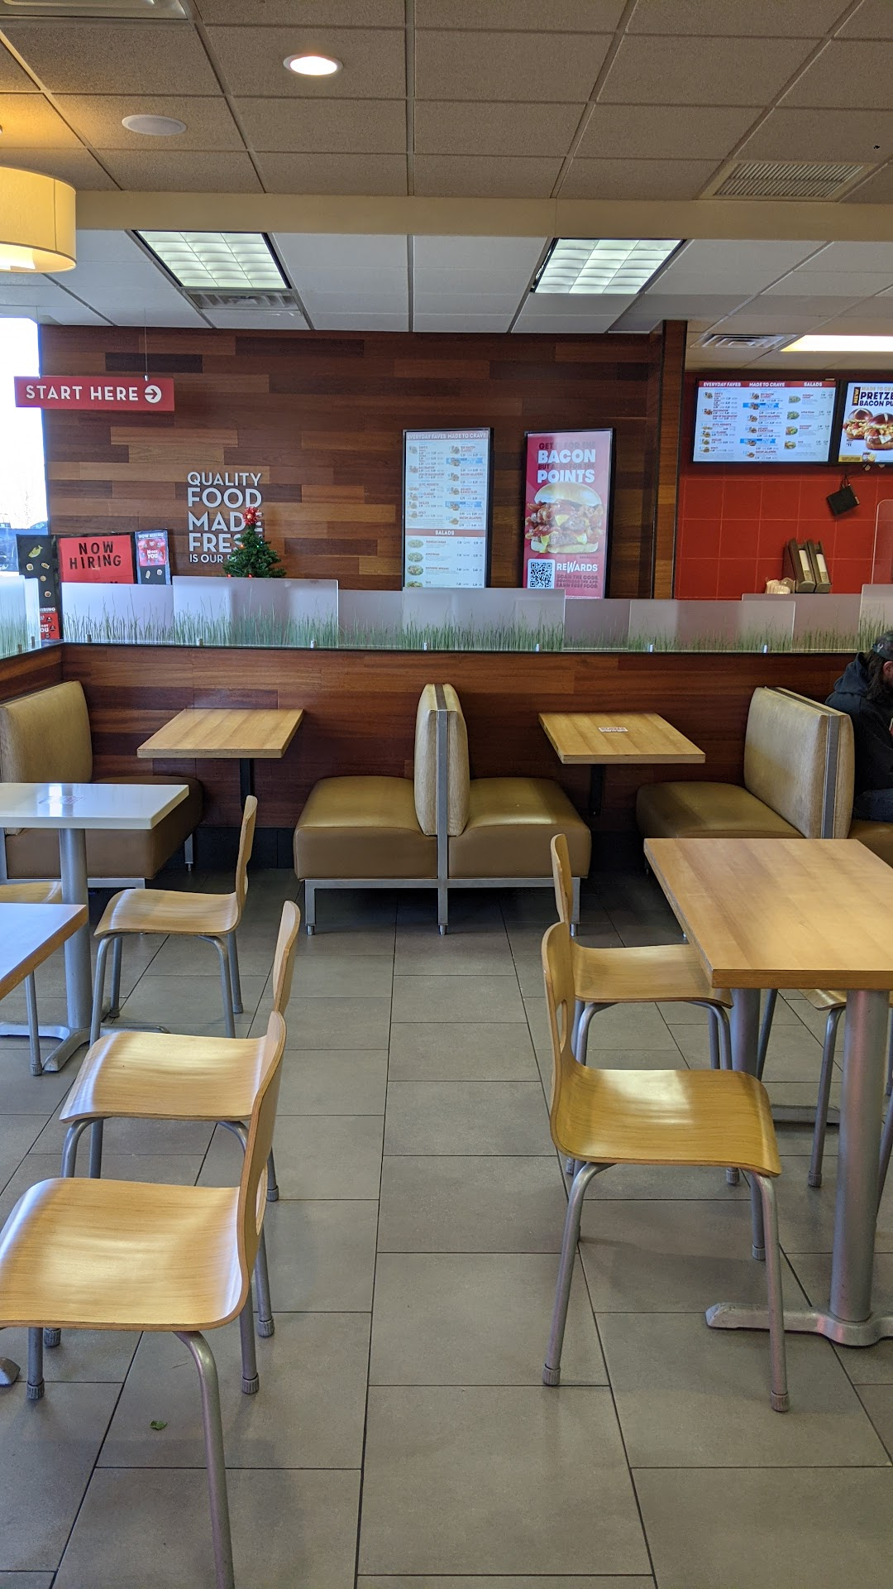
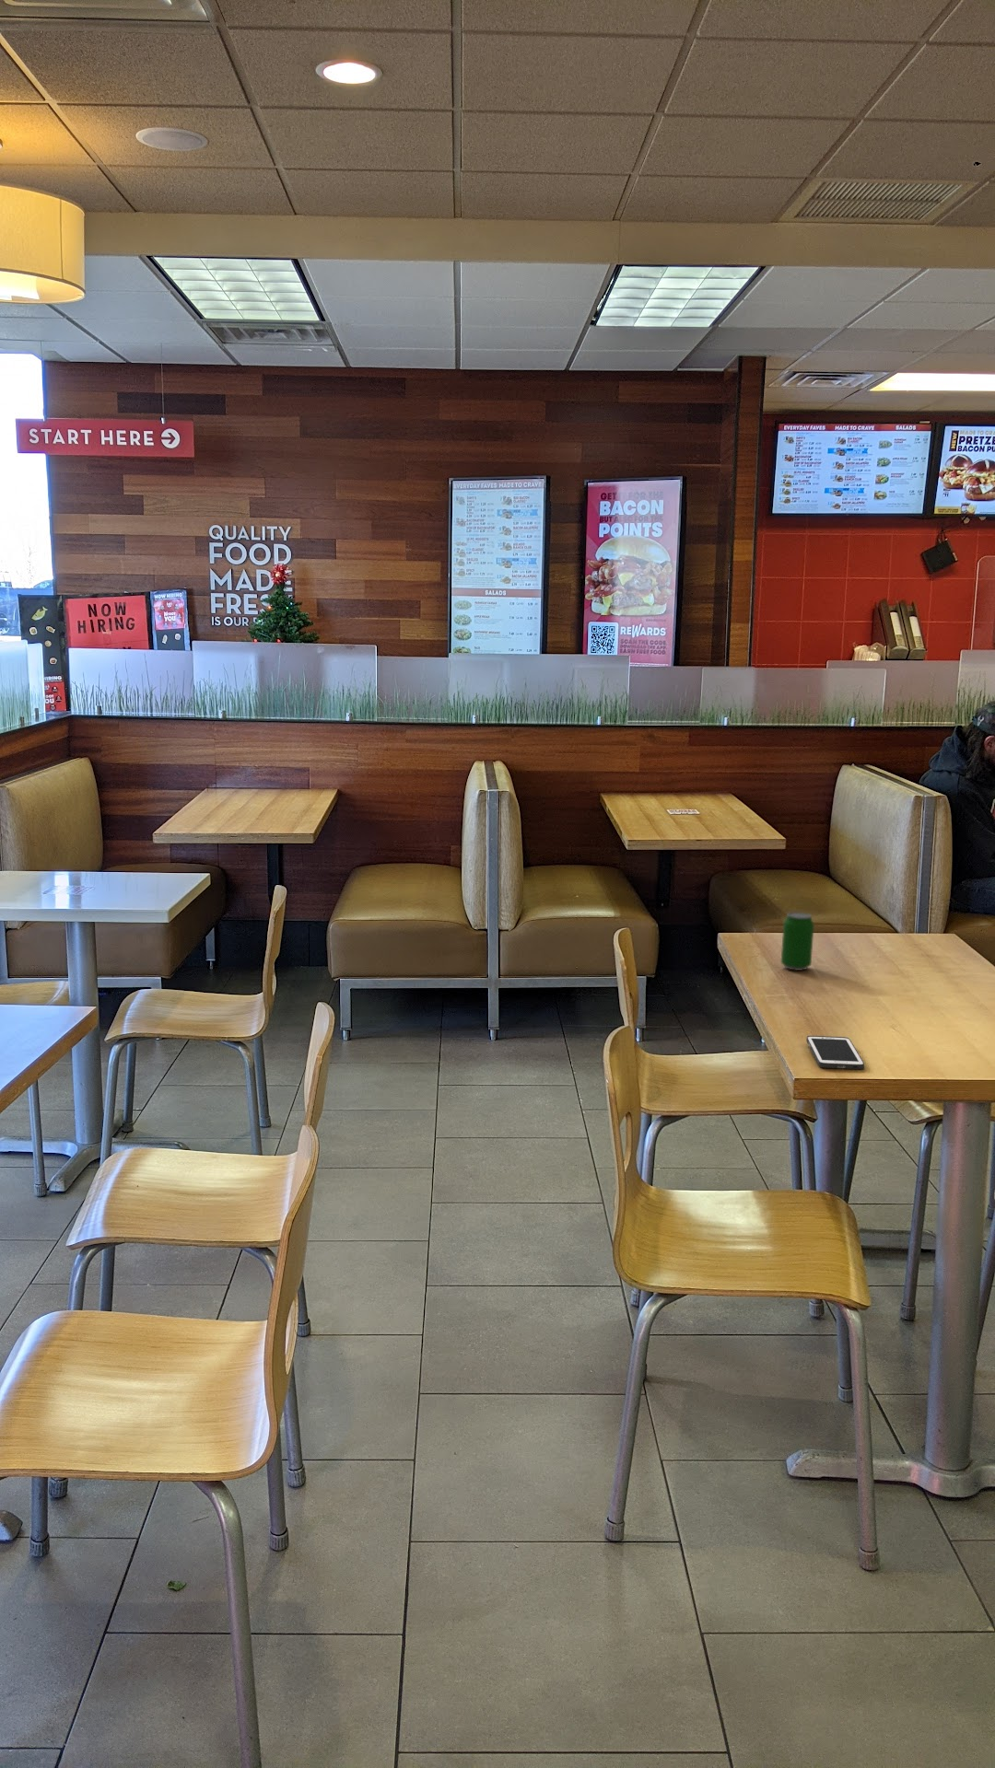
+ beverage can [780,912,815,971]
+ cell phone [805,1035,865,1070]
